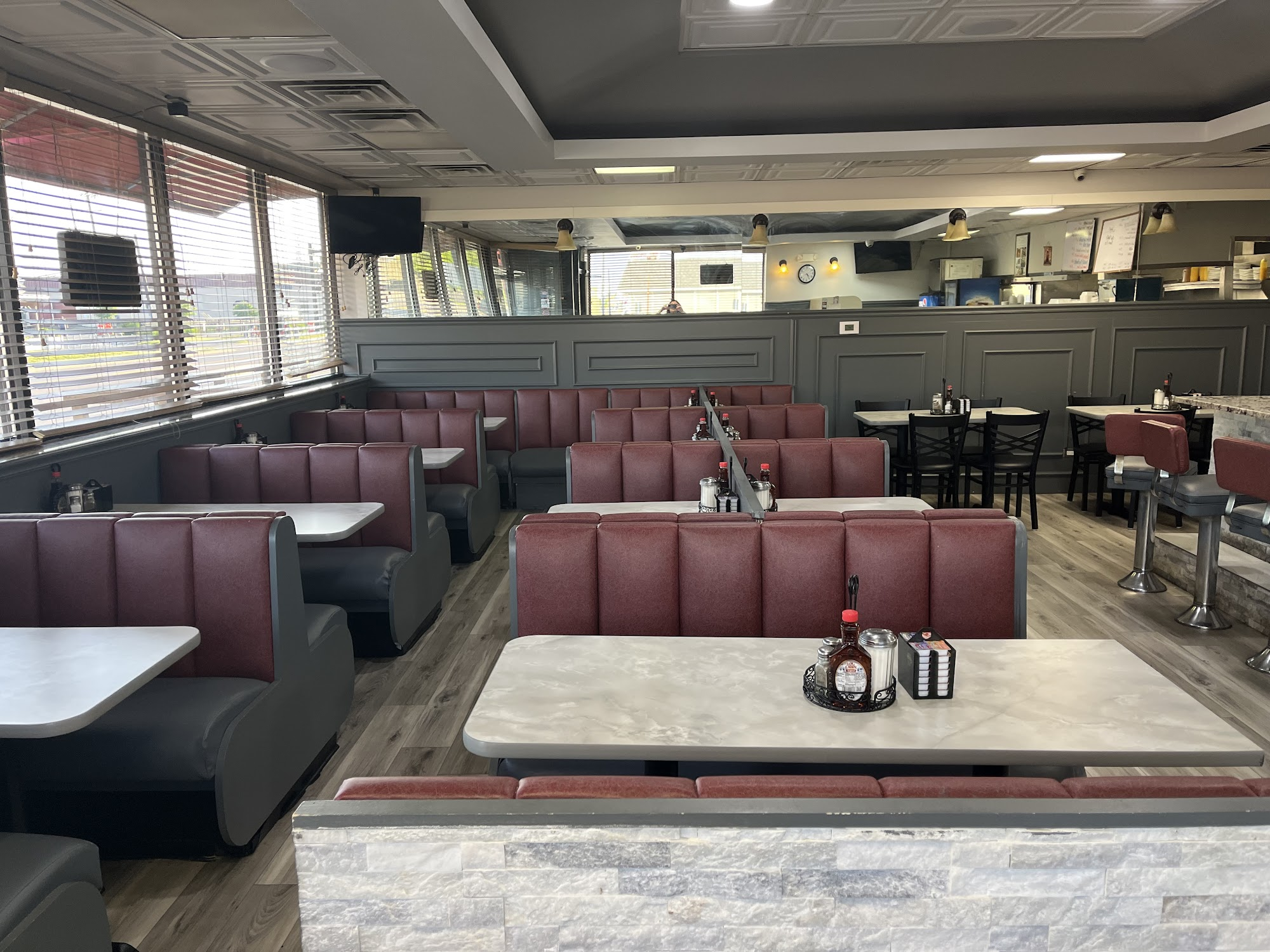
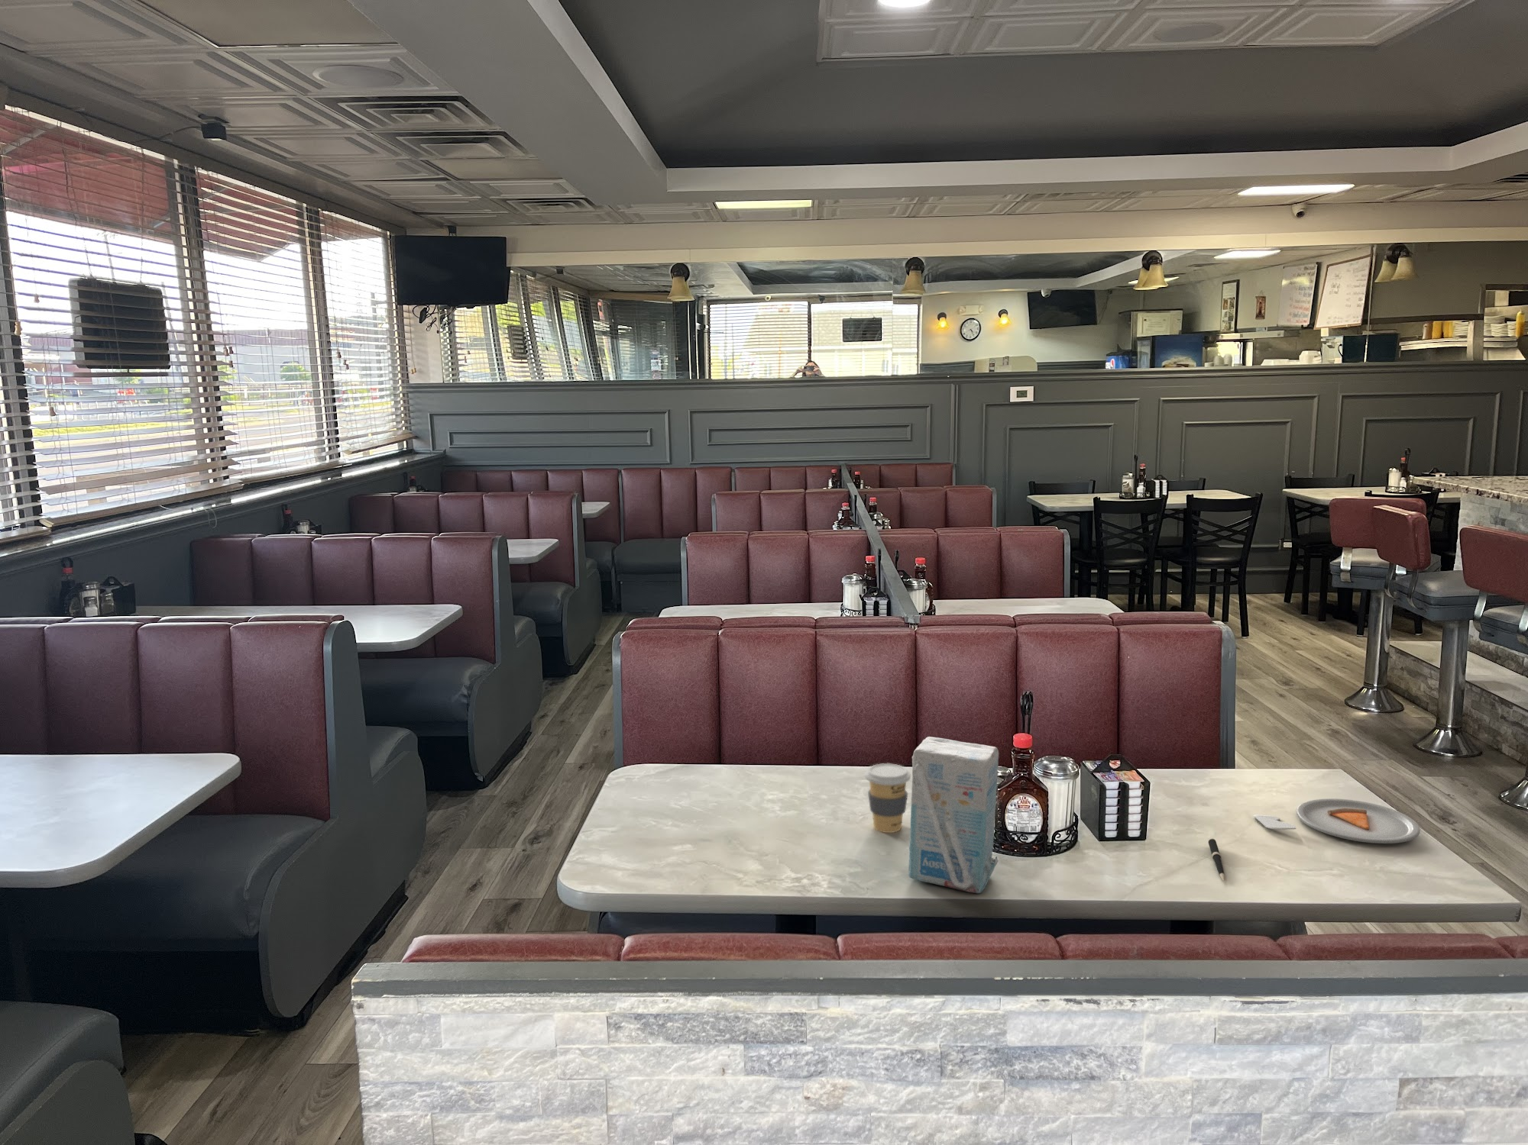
+ pen [1207,837,1226,882]
+ coffee cup [864,763,912,833]
+ dinner plate [1252,797,1420,844]
+ napkin [907,736,1000,894]
